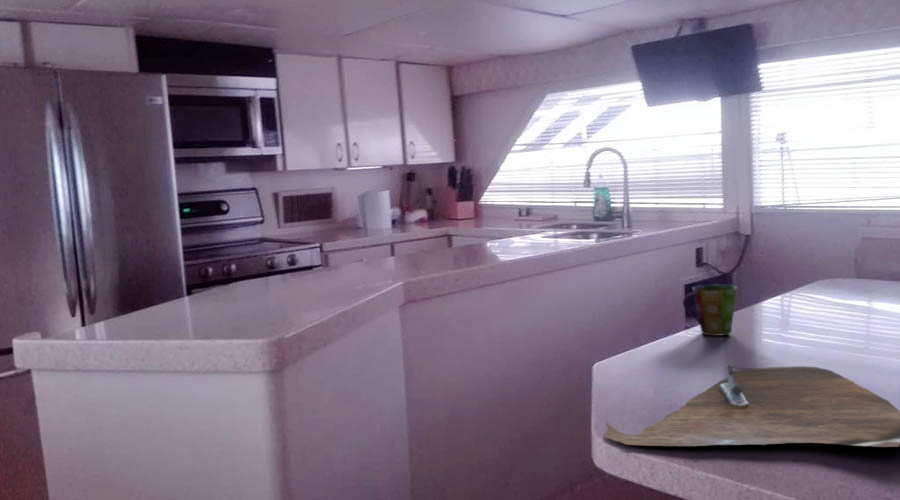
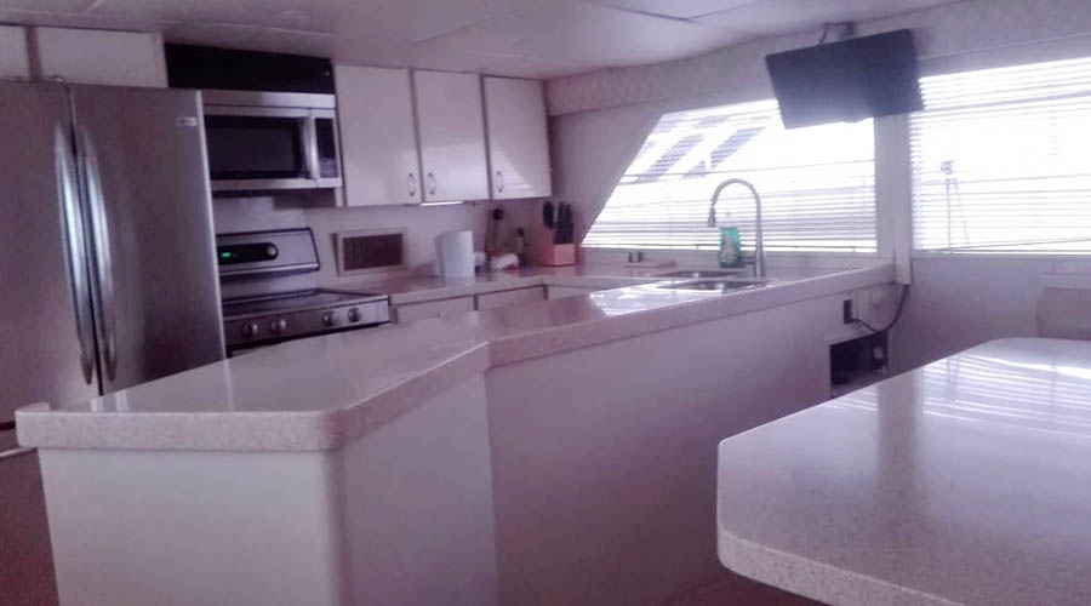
- cup [682,284,738,337]
- cutting board [604,363,900,448]
